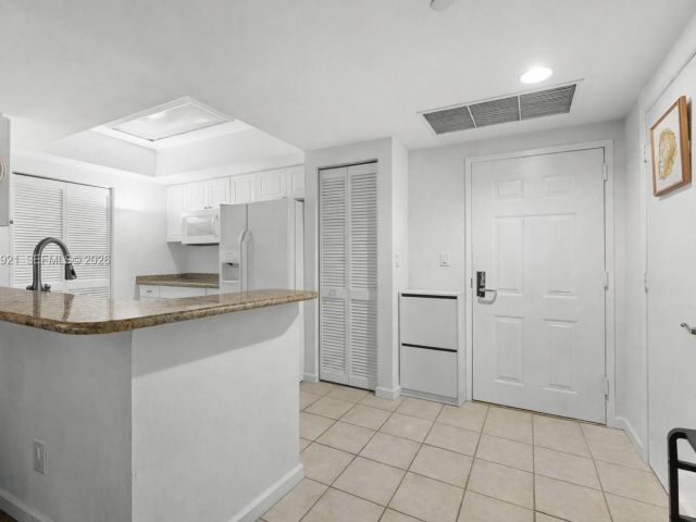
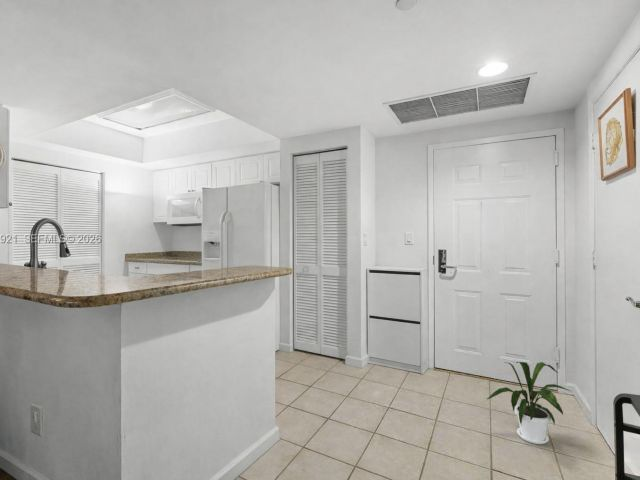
+ house plant [486,361,573,445]
